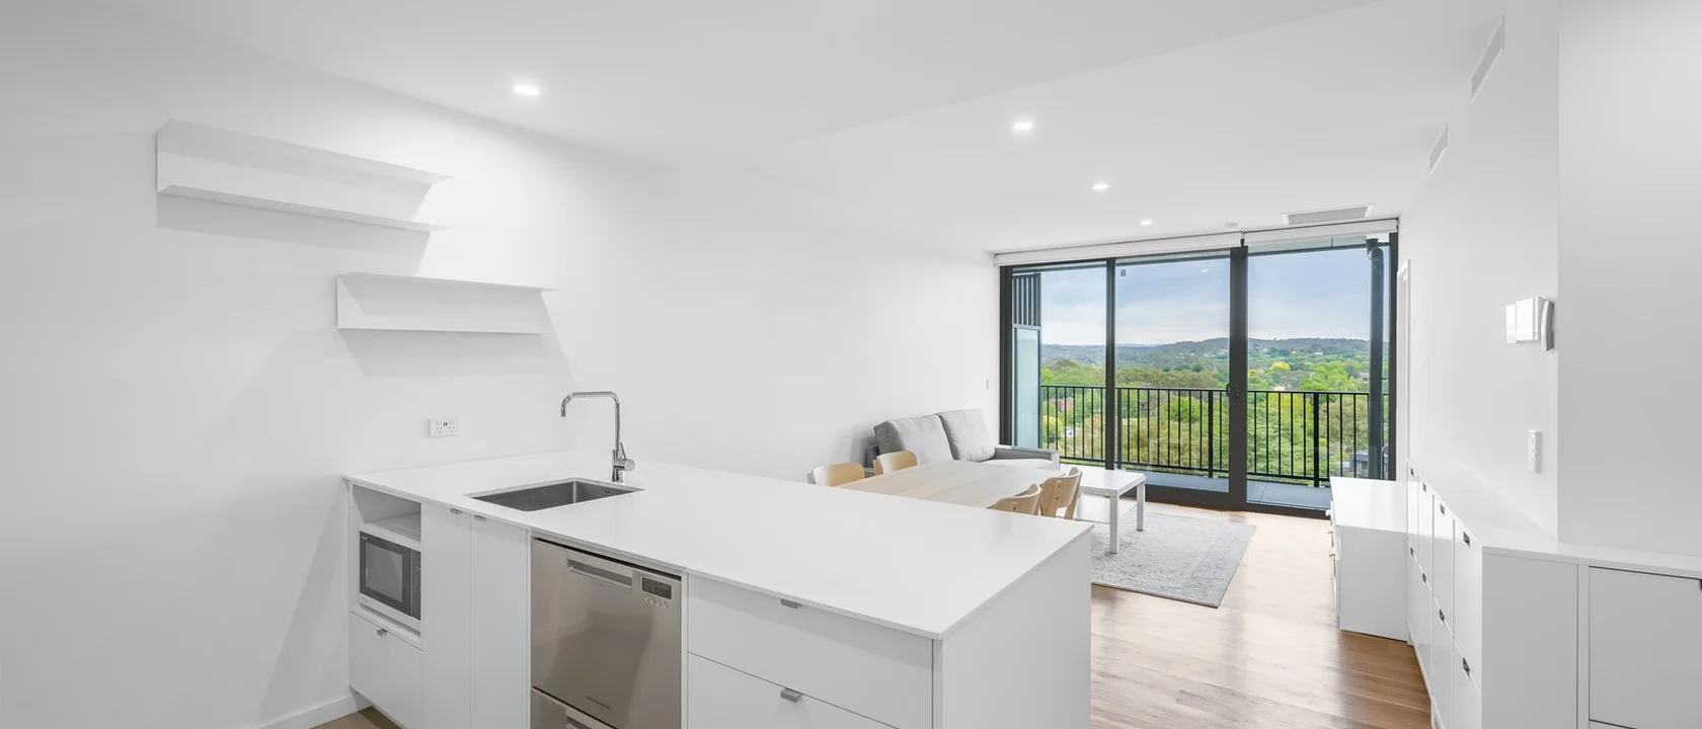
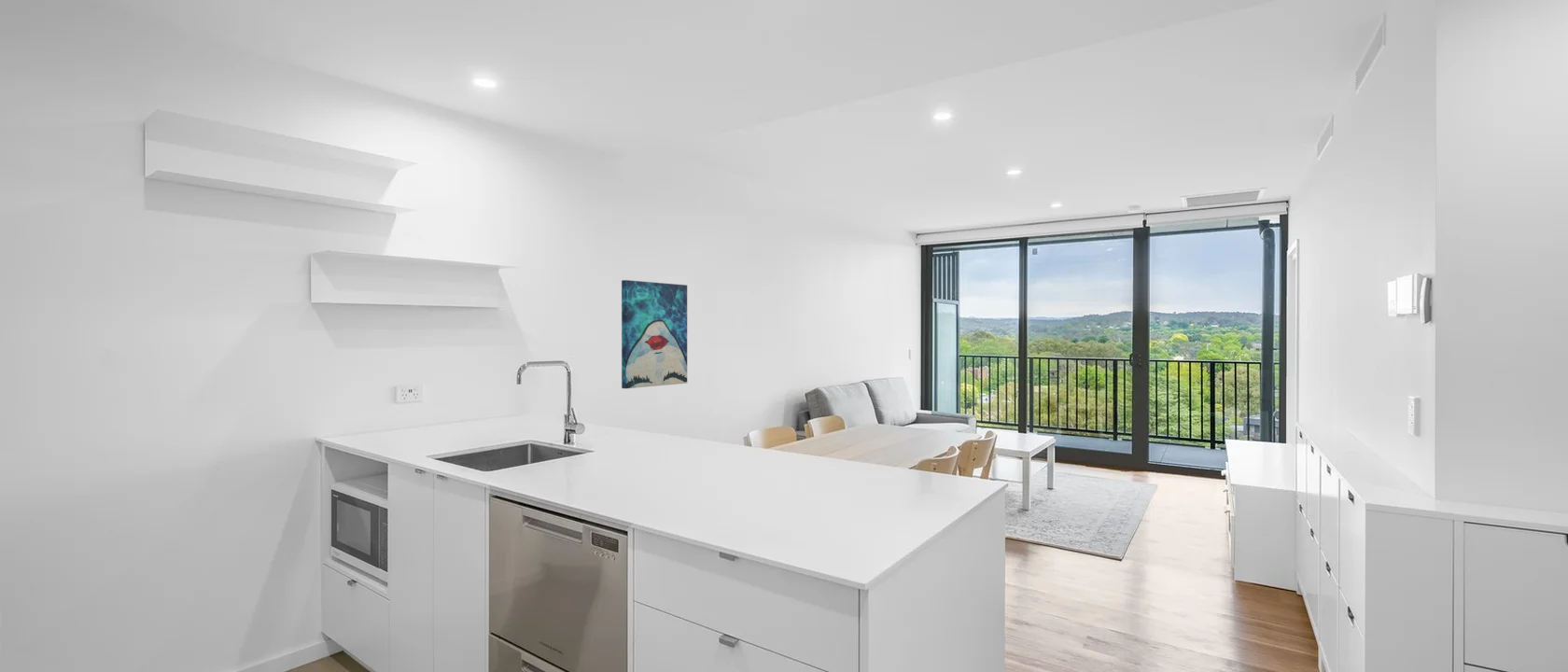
+ wall art [621,279,688,389]
